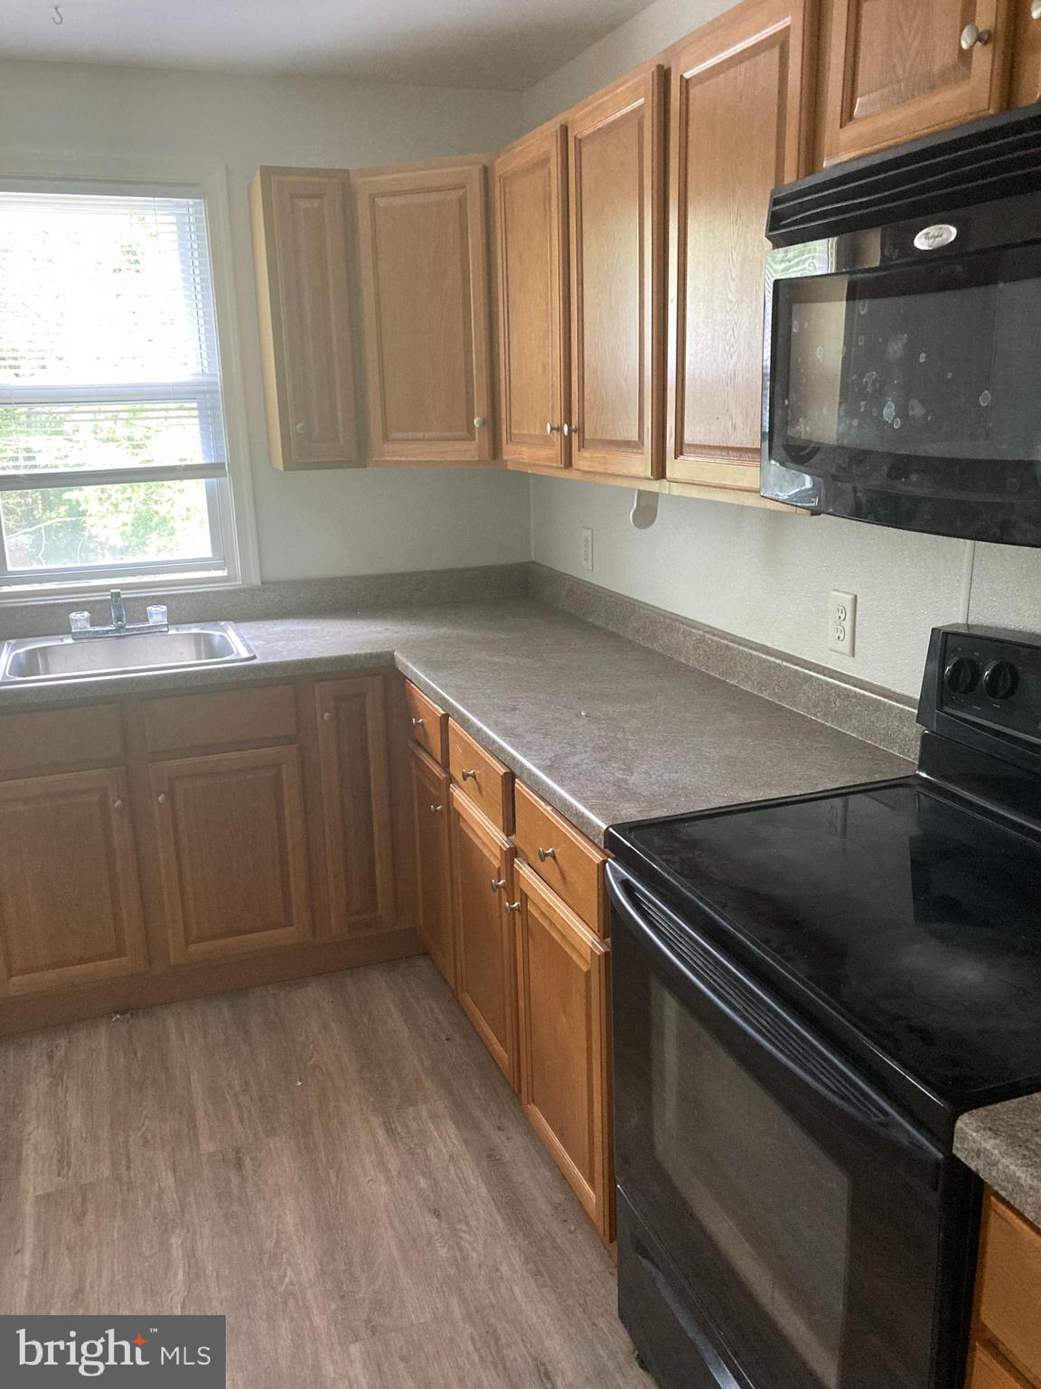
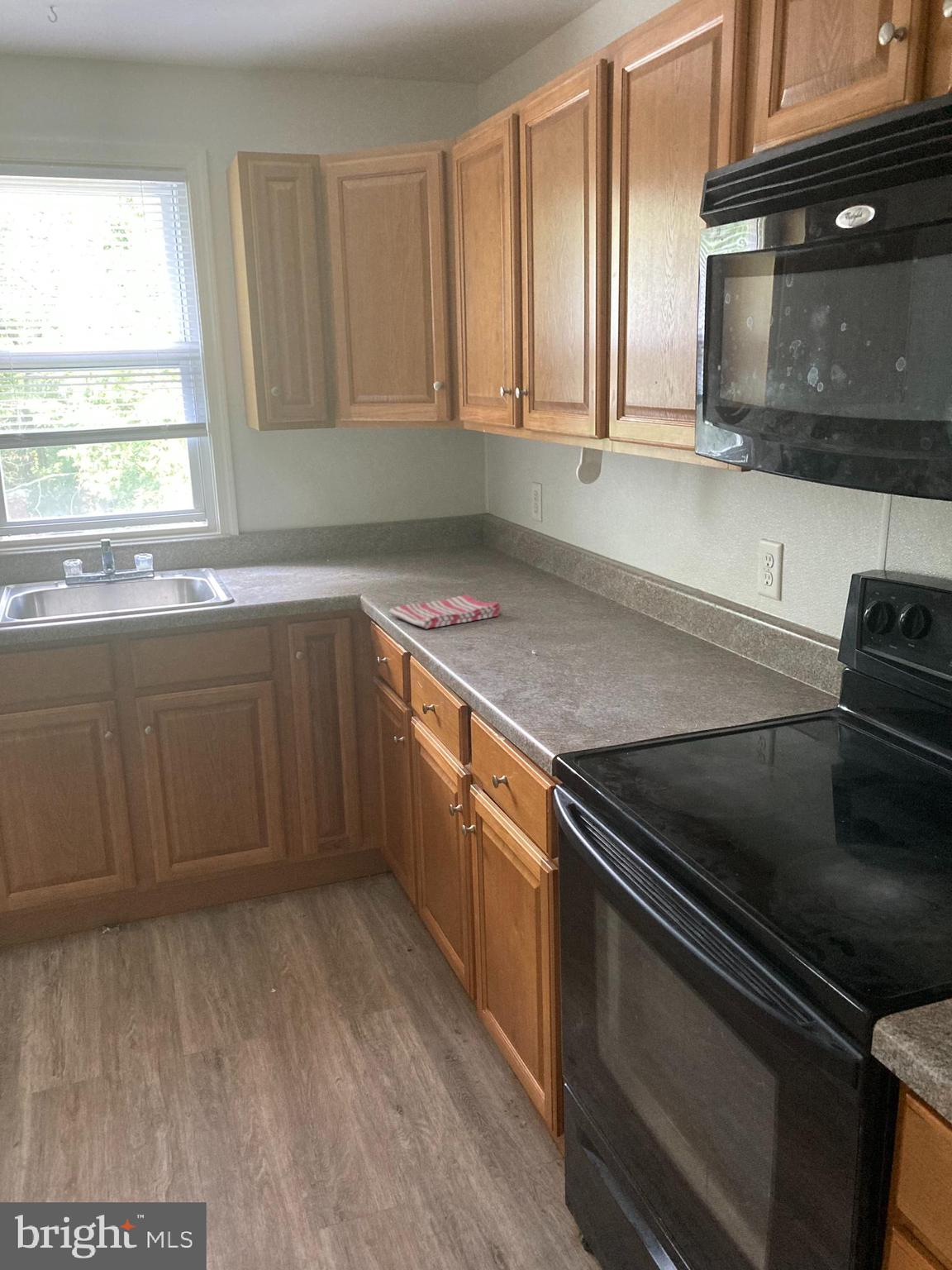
+ dish towel [388,594,502,629]
